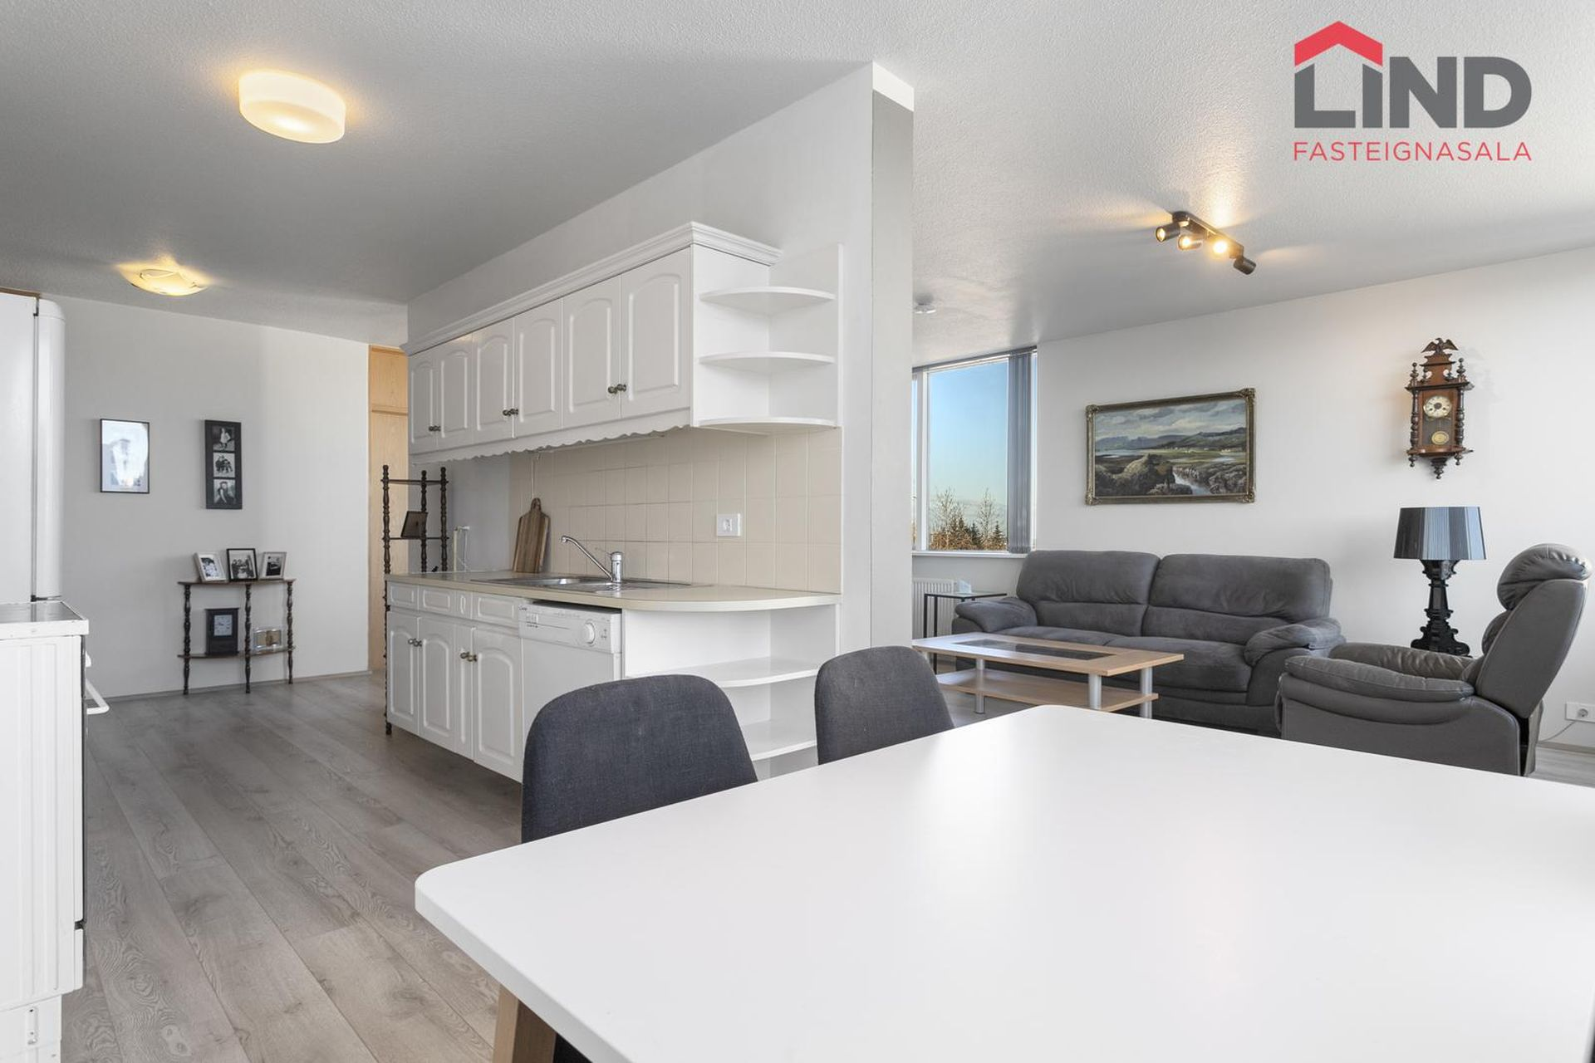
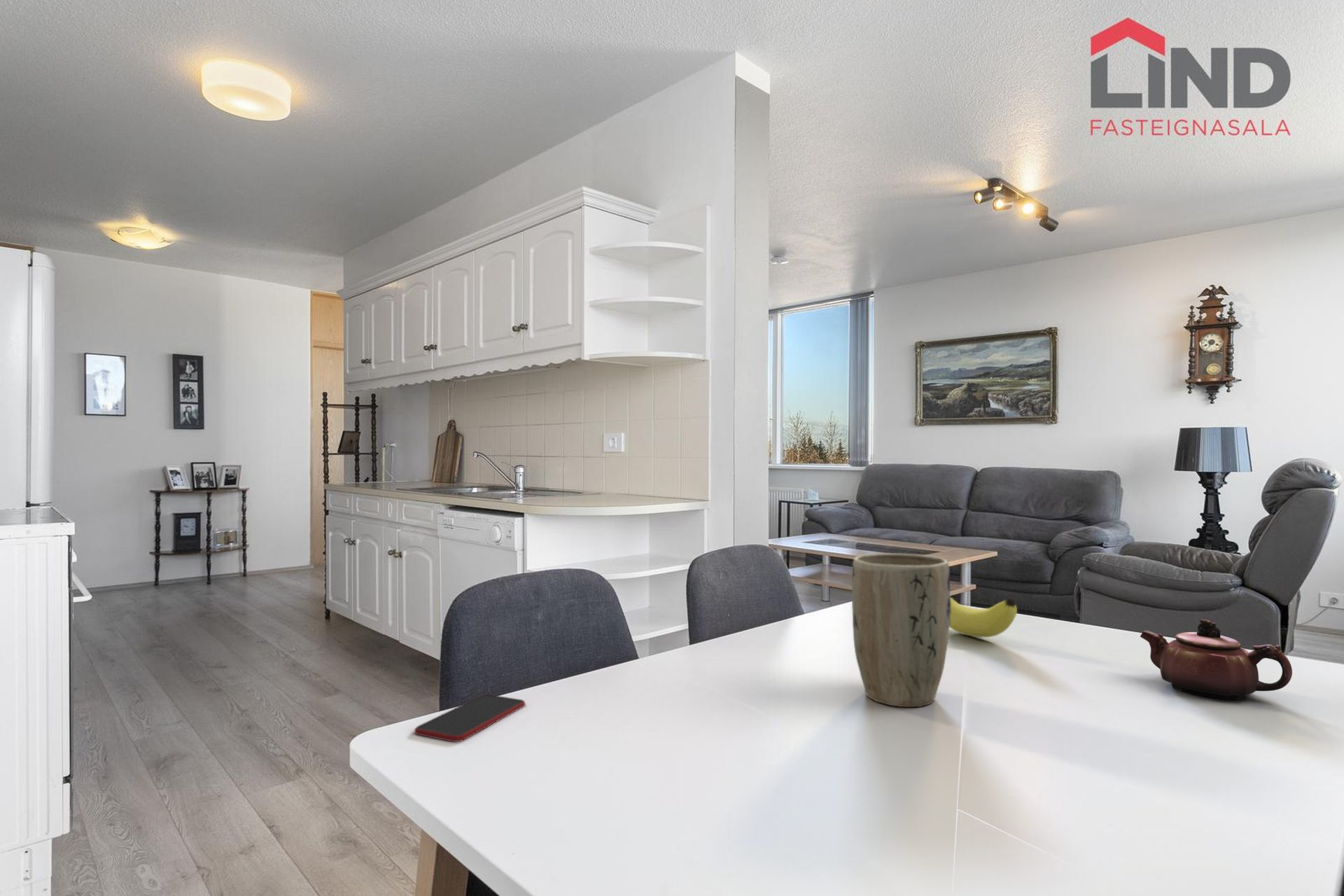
+ teapot [1140,619,1293,700]
+ plant pot [851,552,951,708]
+ smartphone [414,694,526,743]
+ fruit [949,596,1018,638]
